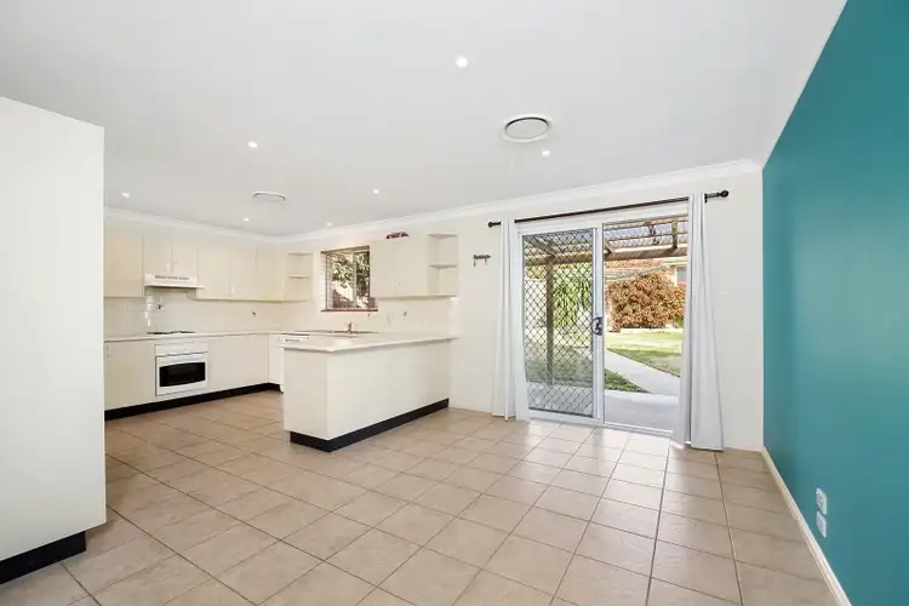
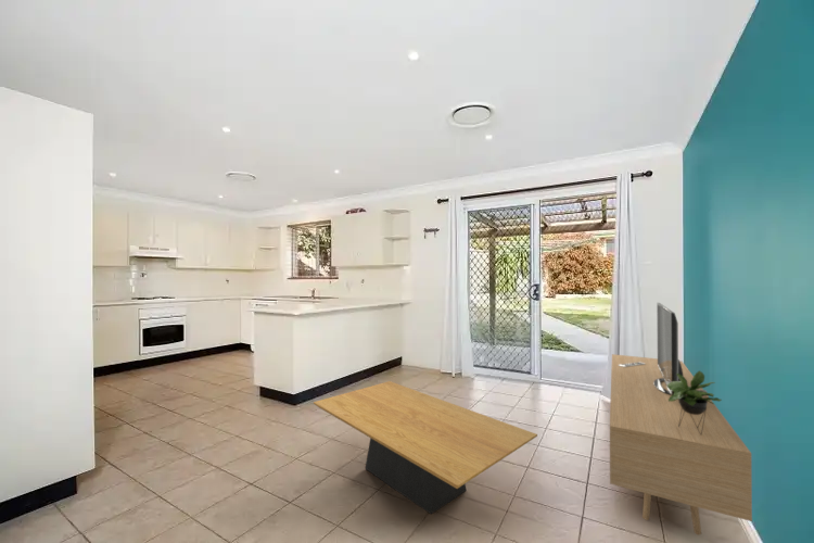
+ coffee table [313,380,538,515]
+ media console [609,302,753,536]
